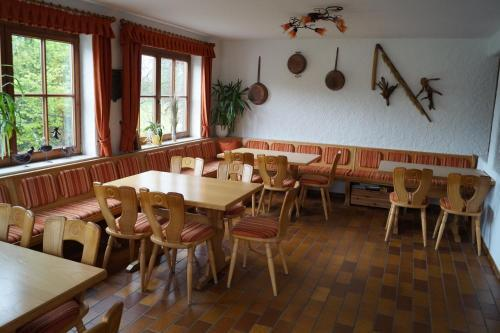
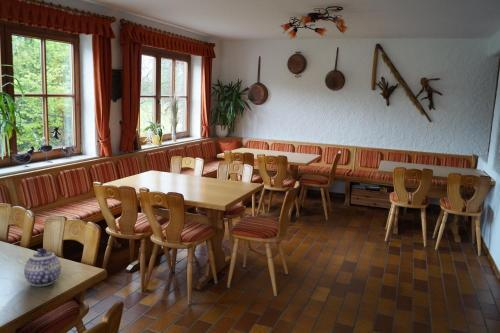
+ teapot [23,248,62,287]
